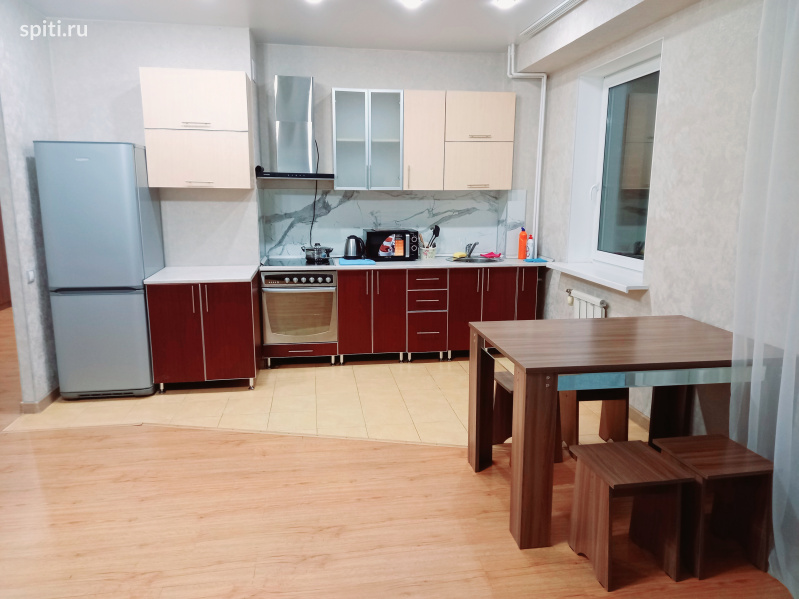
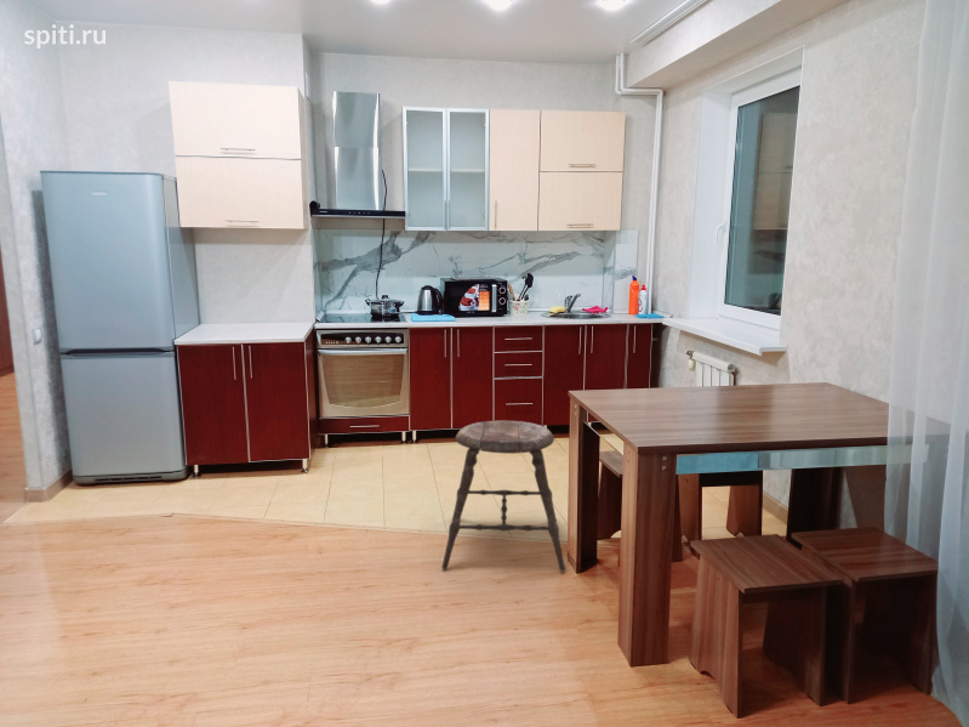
+ stool [440,420,566,573]
